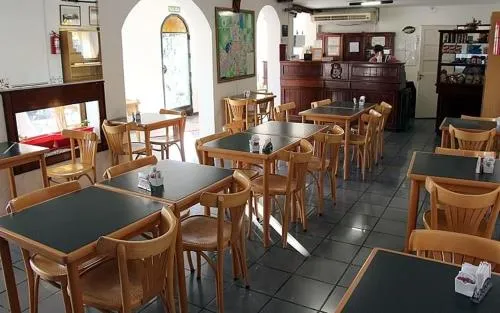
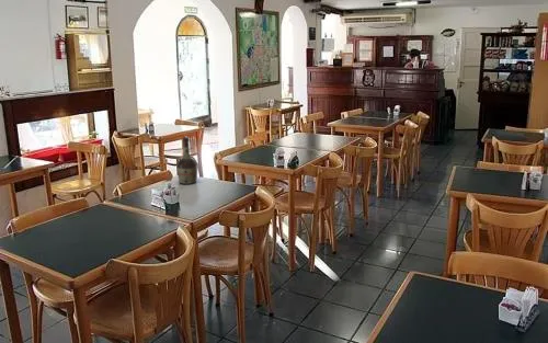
+ cognac bottle [176,136,198,185]
